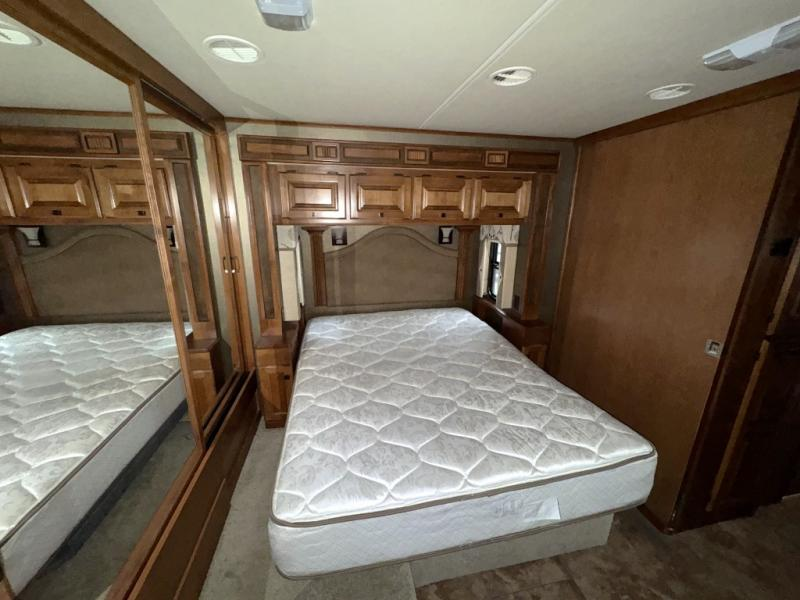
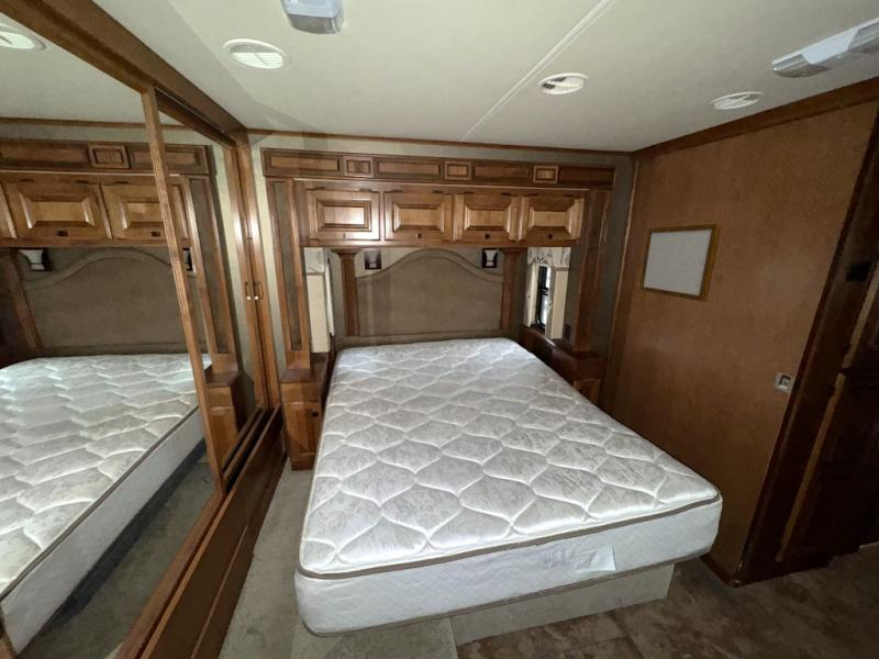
+ writing board [638,223,723,302]
